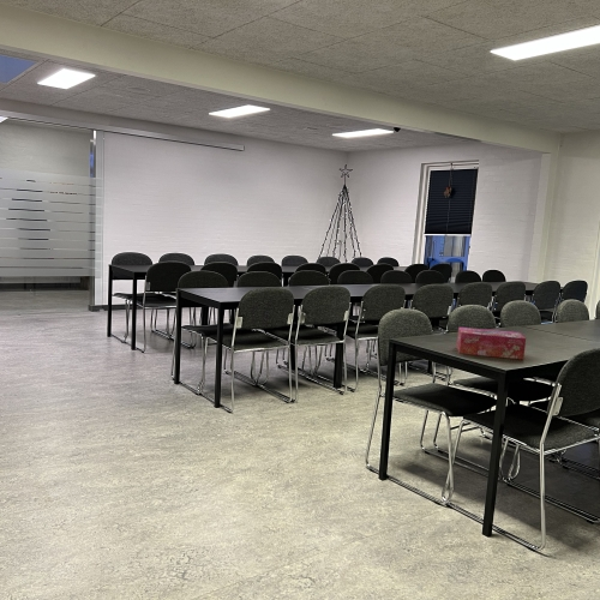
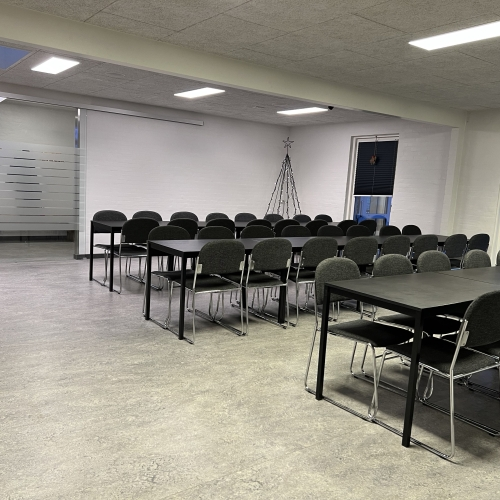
- tissue box [456,326,527,360]
